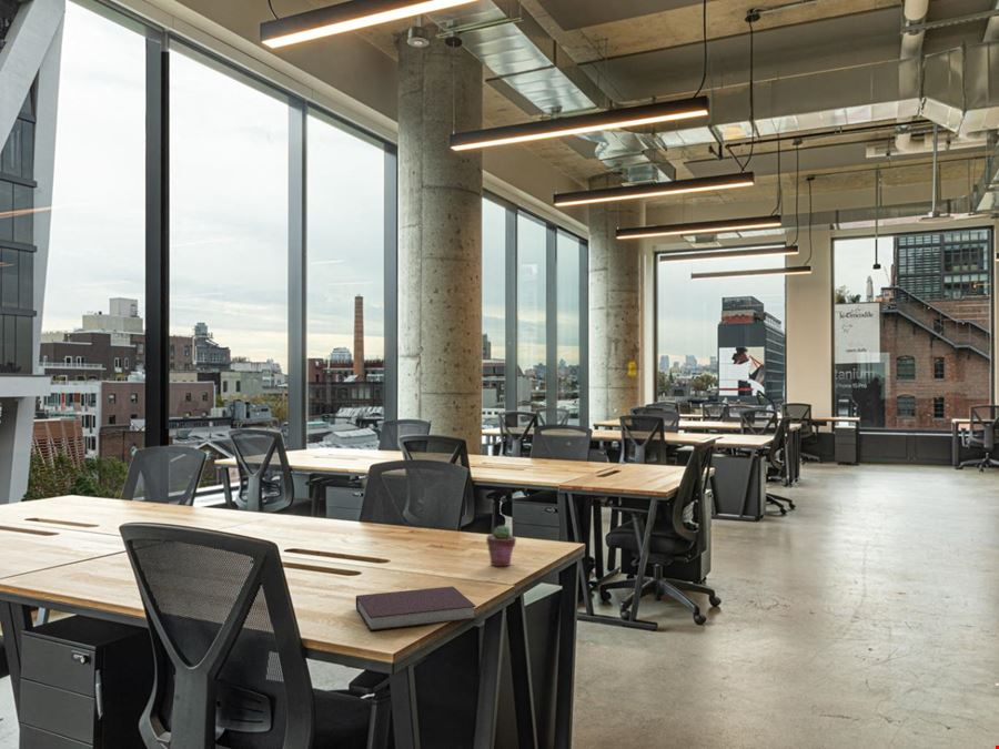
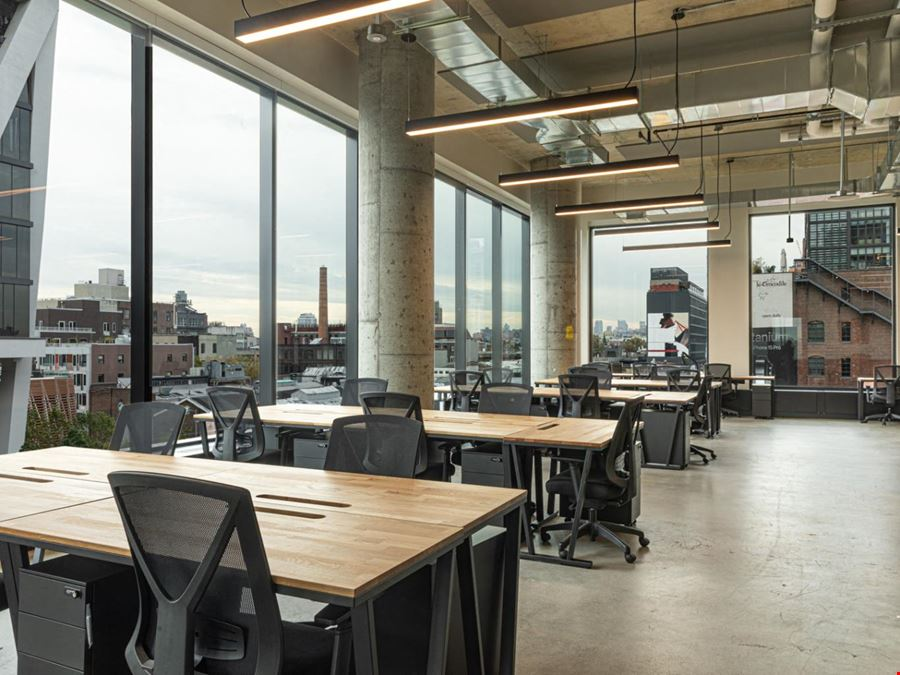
- notebook [355,585,477,632]
- potted succulent [485,524,517,567]
